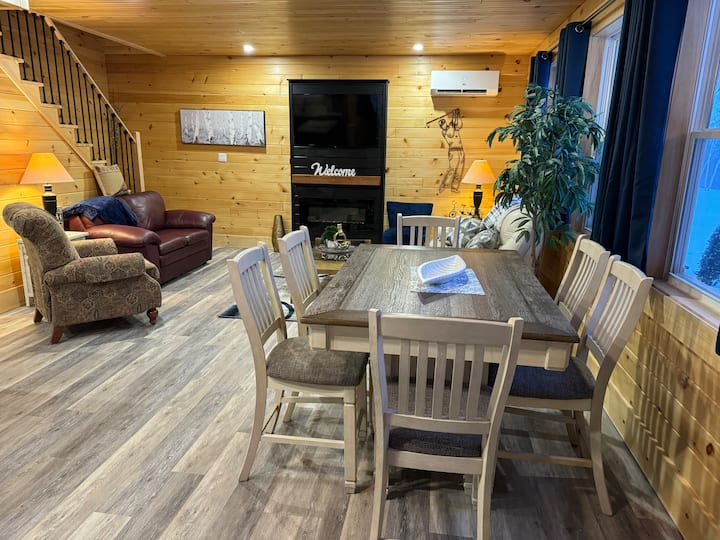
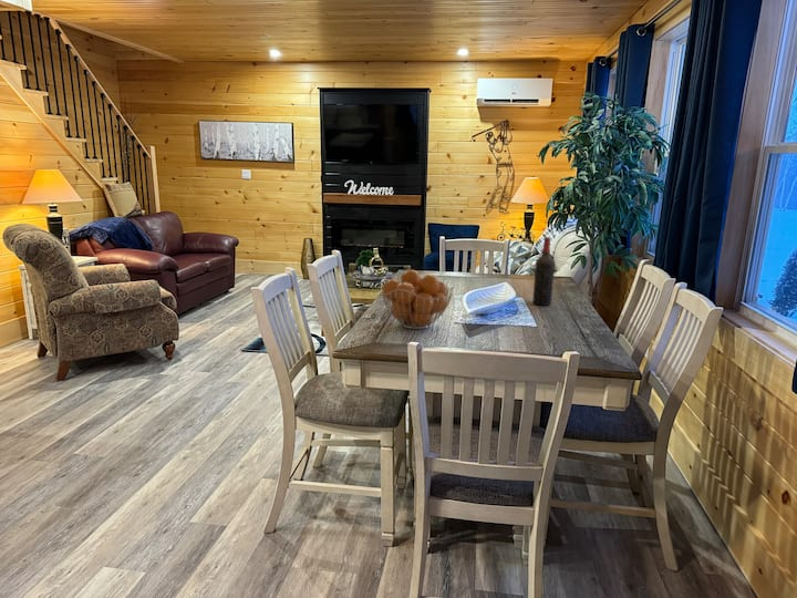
+ fruit basket [380,269,455,330]
+ wine bottle [531,236,556,307]
